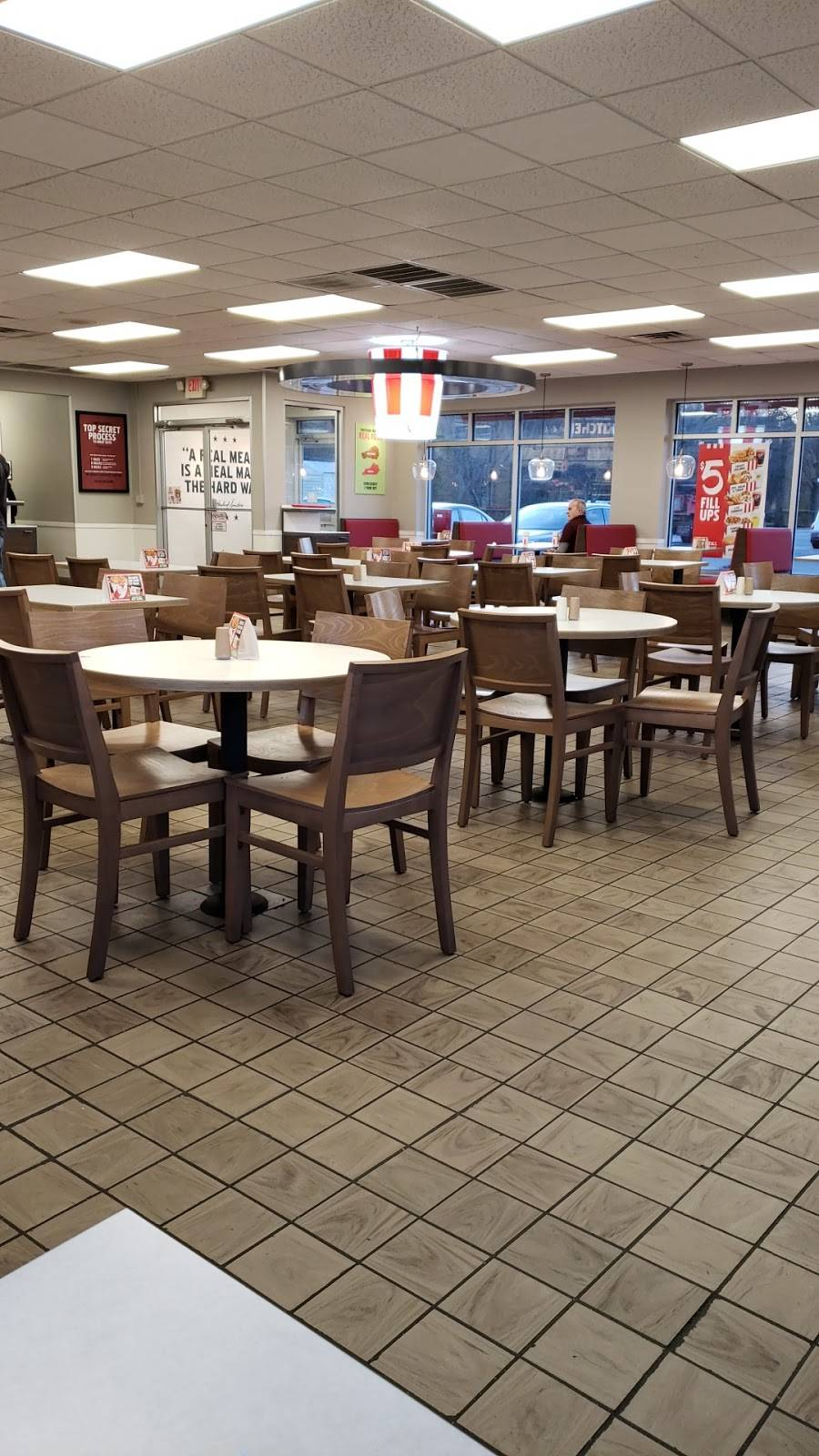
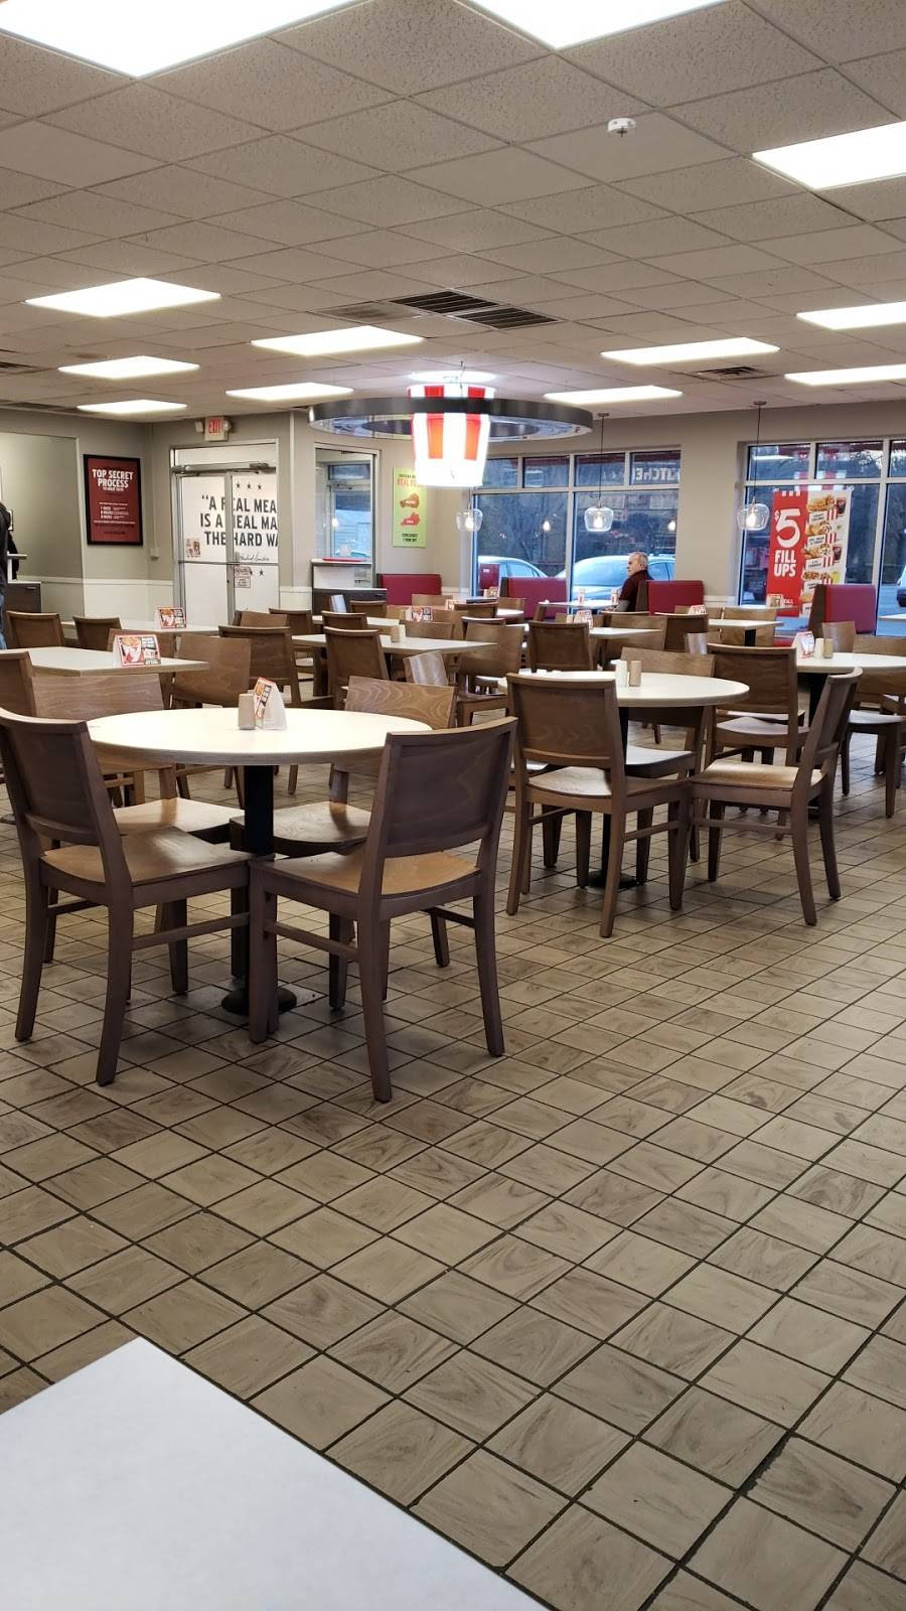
+ smoke detector [604,117,641,139]
